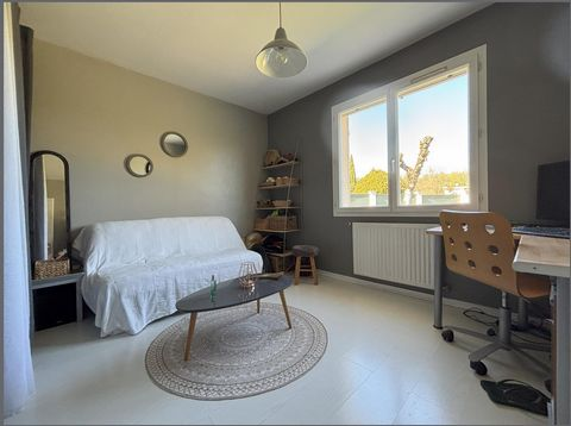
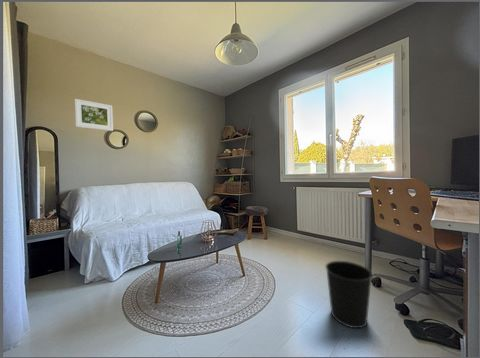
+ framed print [74,98,114,132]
+ wastebasket [324,260,374,329]
